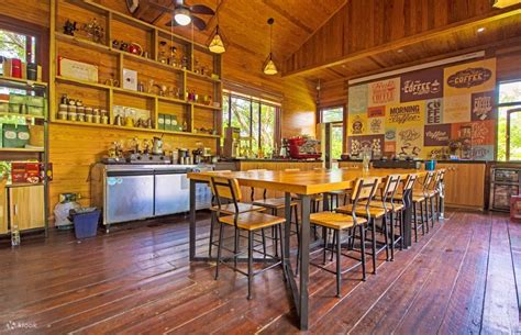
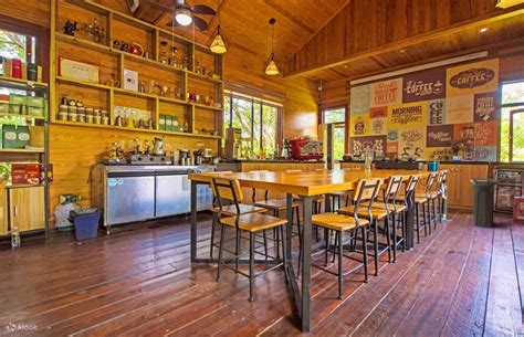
+ trash can [469,178,500,229]
